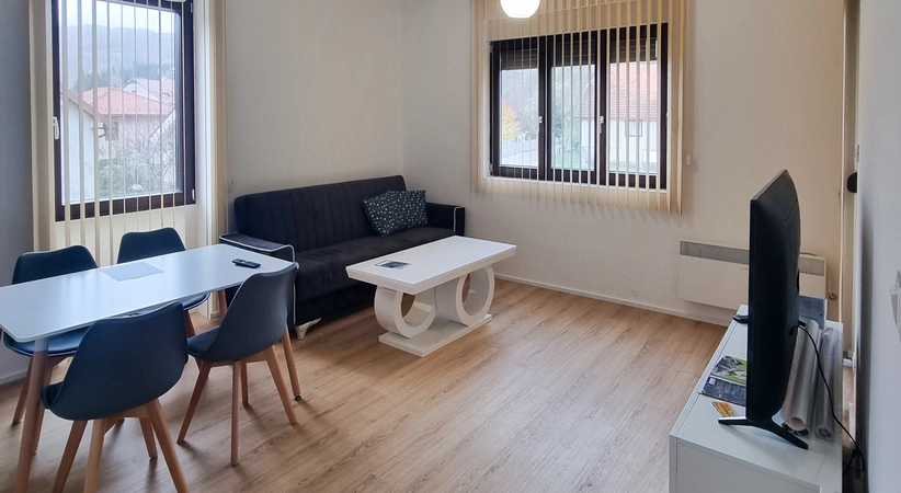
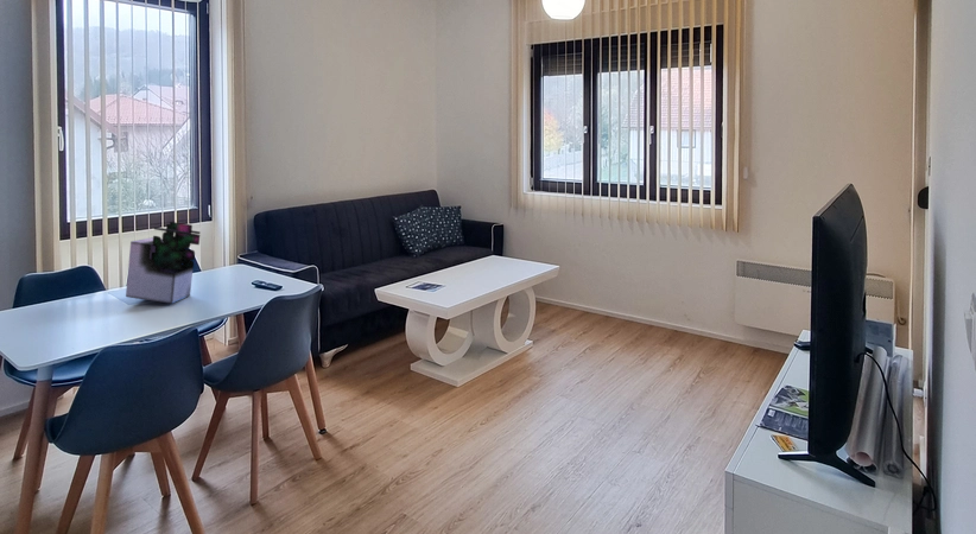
+ potted plant [125,221,202,305]
